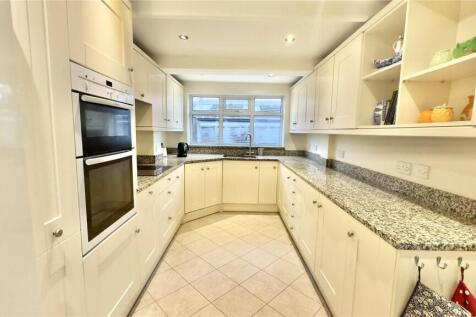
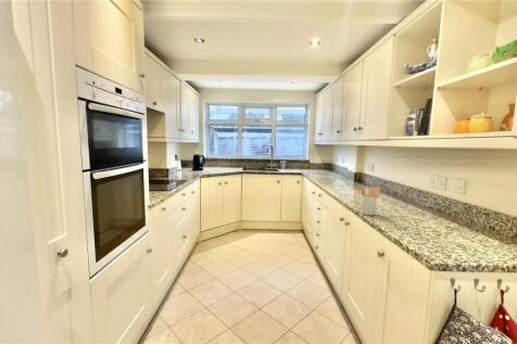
+ utensil holder [358,184,382,216]
